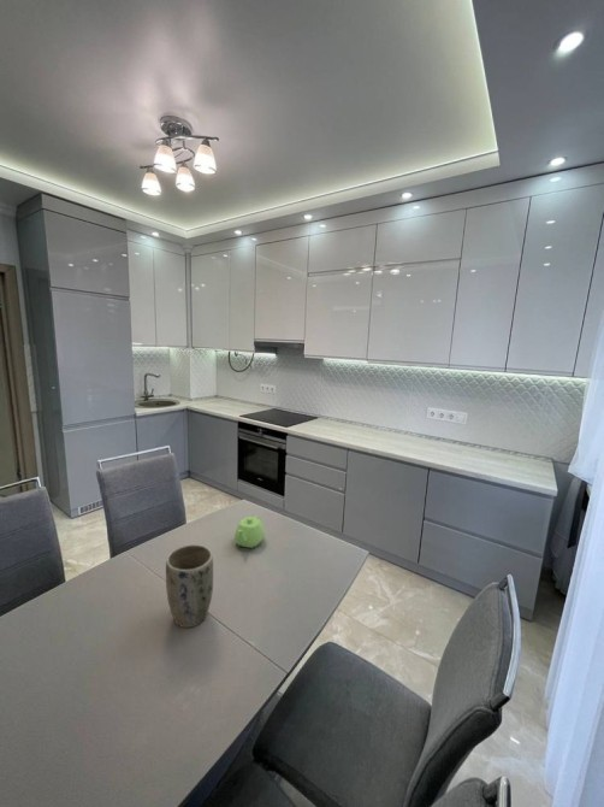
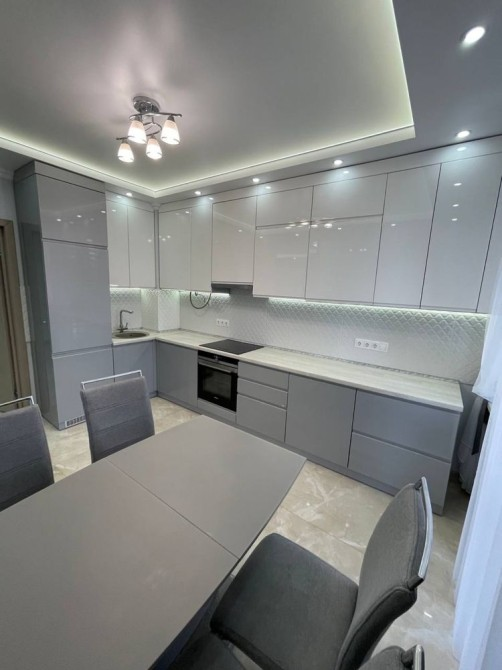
- teapot [233,514,266,549]
- plant pot [165,543,214,629]
